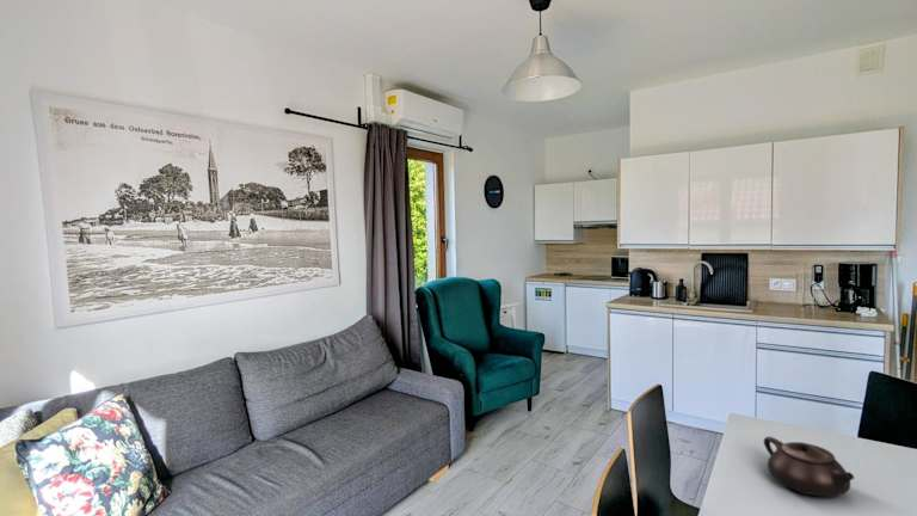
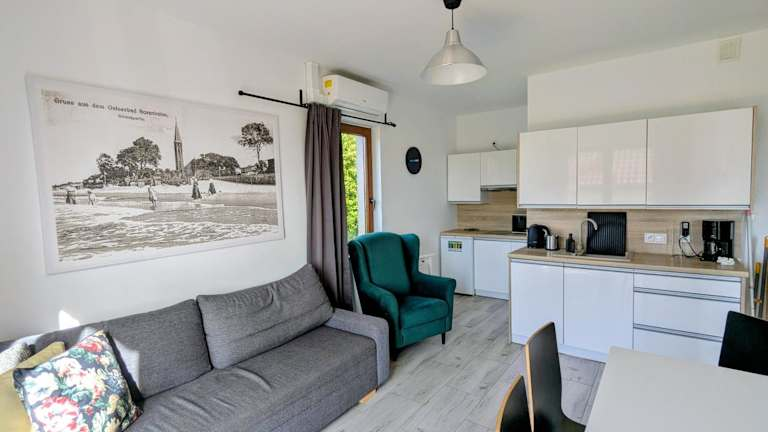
- teapot [763,436,855,498]
